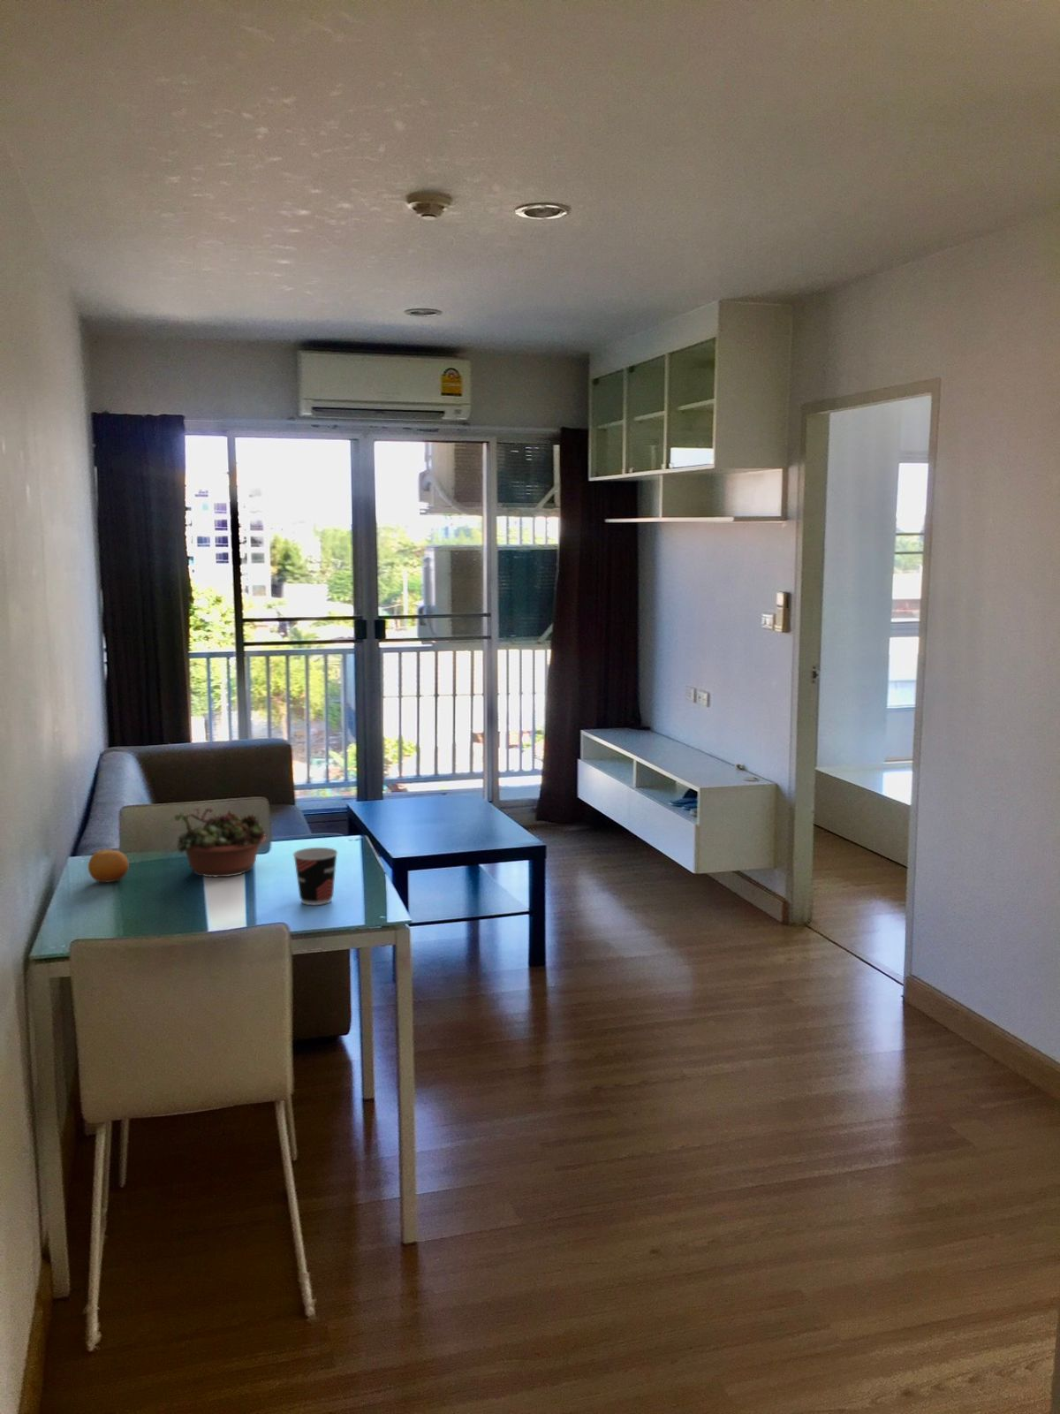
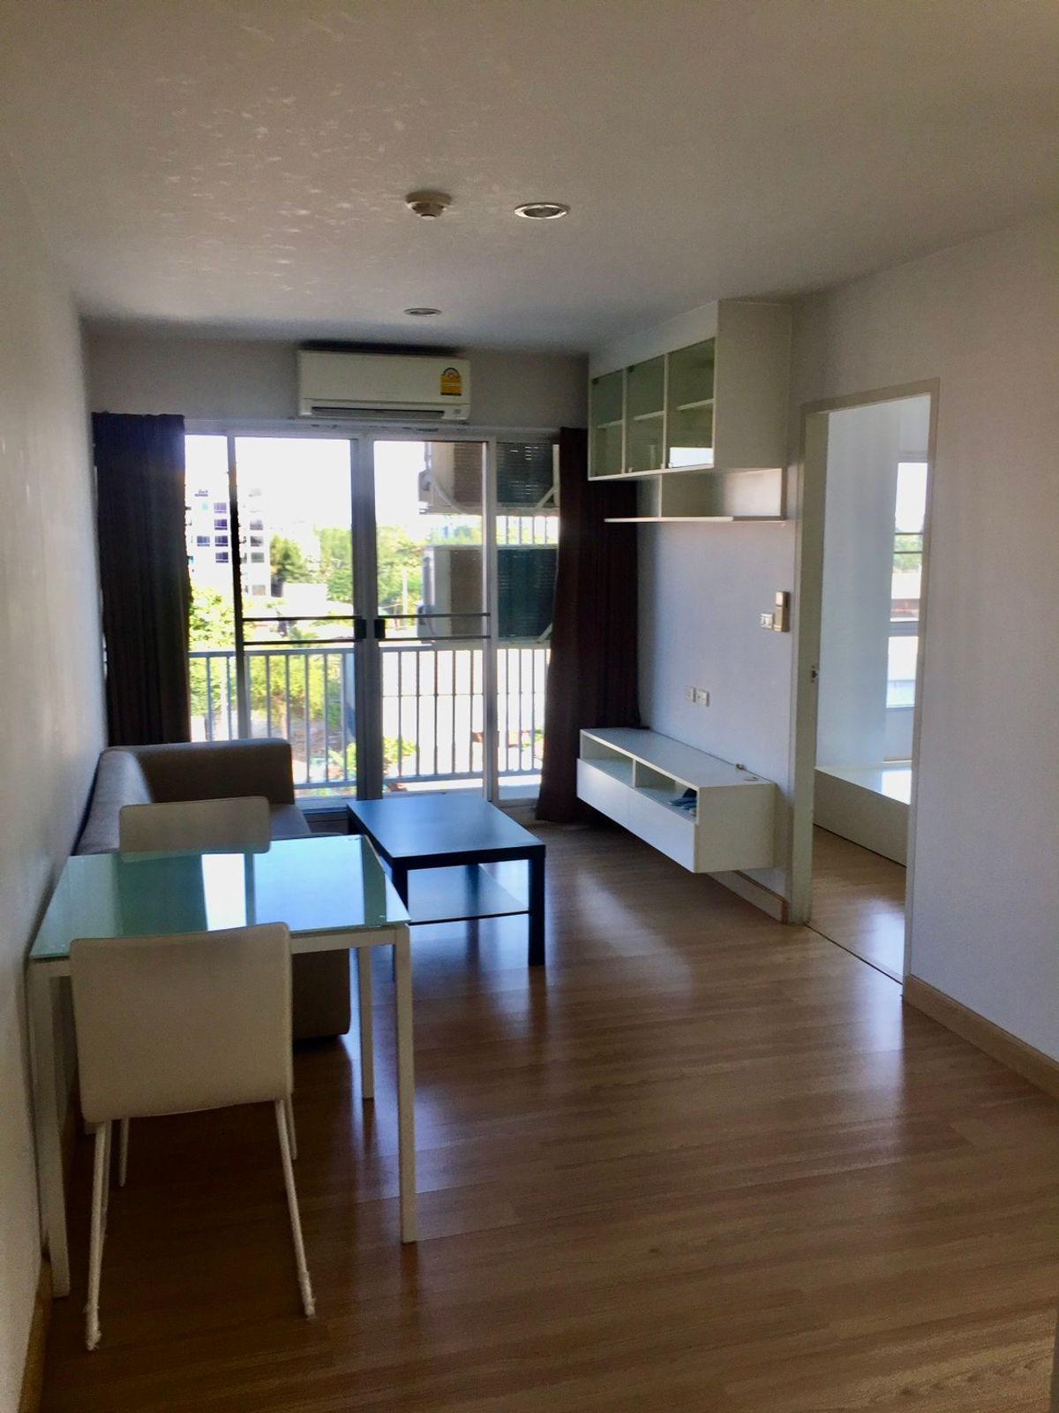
- succulent planter [167,806,267,877]
- cup [293,846,338,906]
- fruit [88,848,130,883]
